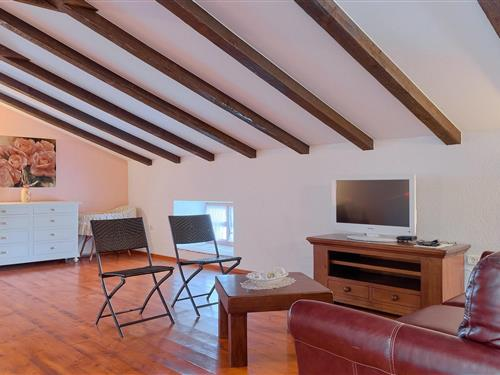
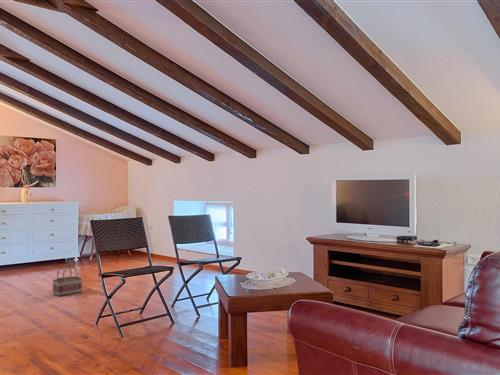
+ basket [52,264,83,297]
